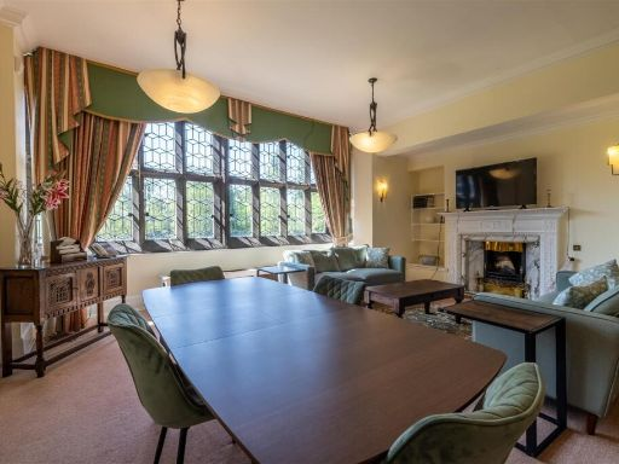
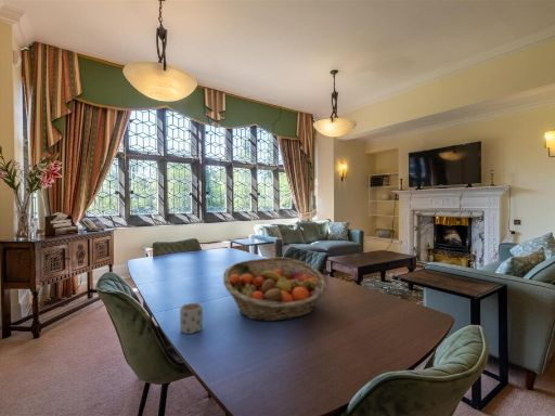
+ fruit basket [222,257,328,323]
+ mug [179,302,204,335]
